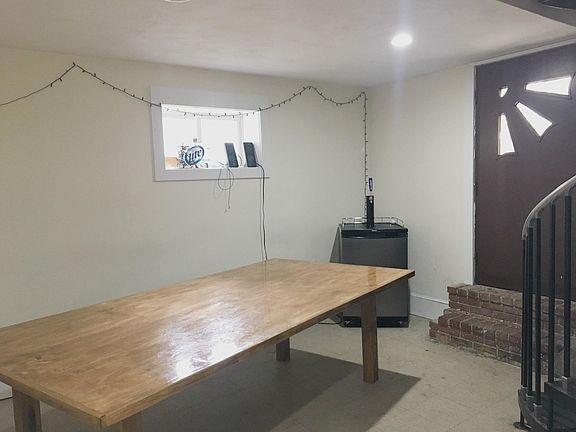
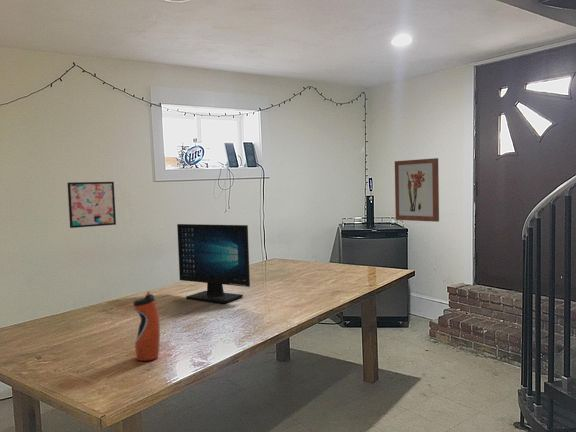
+ water bottle [132,290,161,362]
+ wall art [67,181,117,229]
+ computer monitor [176,223,251,304]
+ wall art [394,157,440,223]
